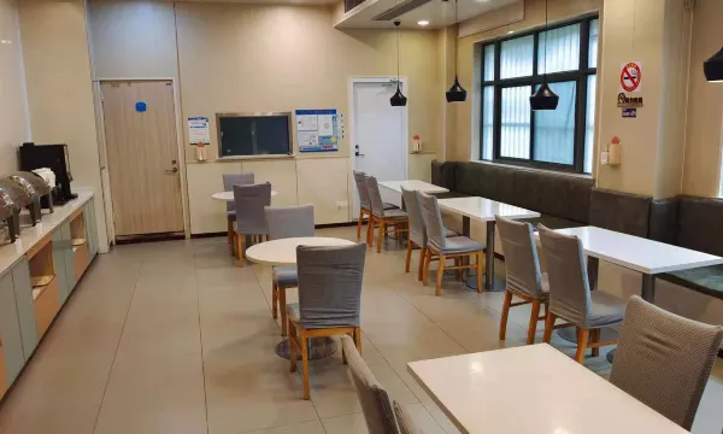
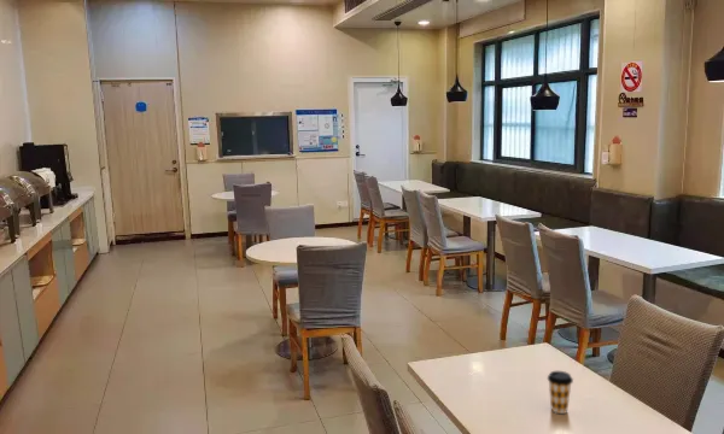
+ coffee cup [547,370,574,415]
